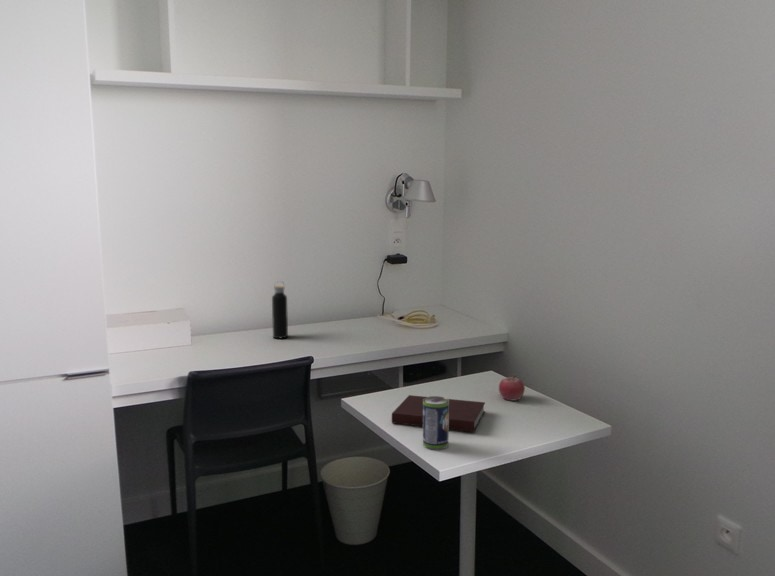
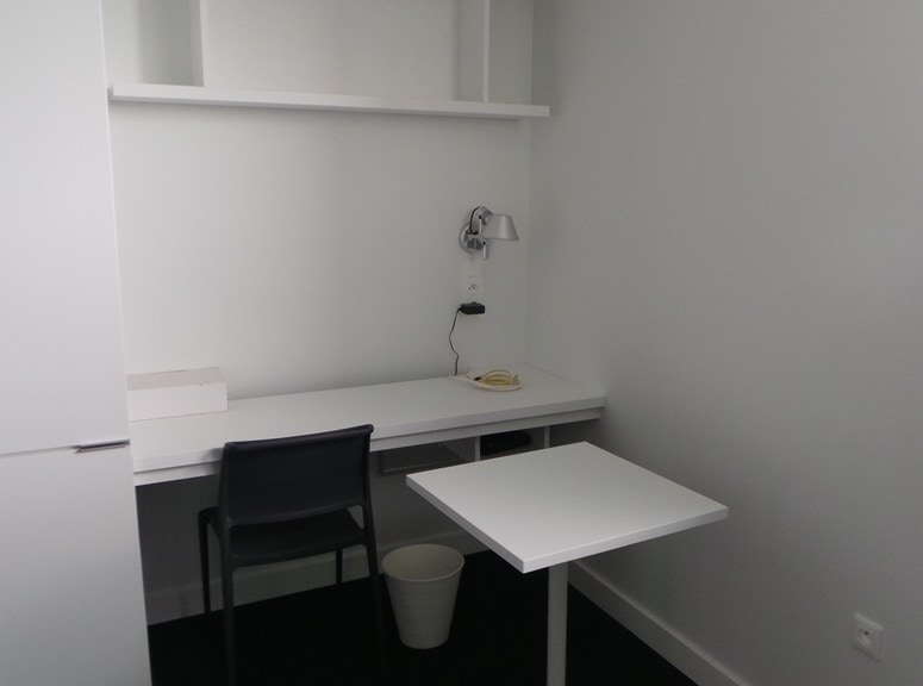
- water bottle [271,280,289,339]
- beverage can [422,395,450,450]
- notebook [391,394,486,433]
- fruit [498,374,526,401]
